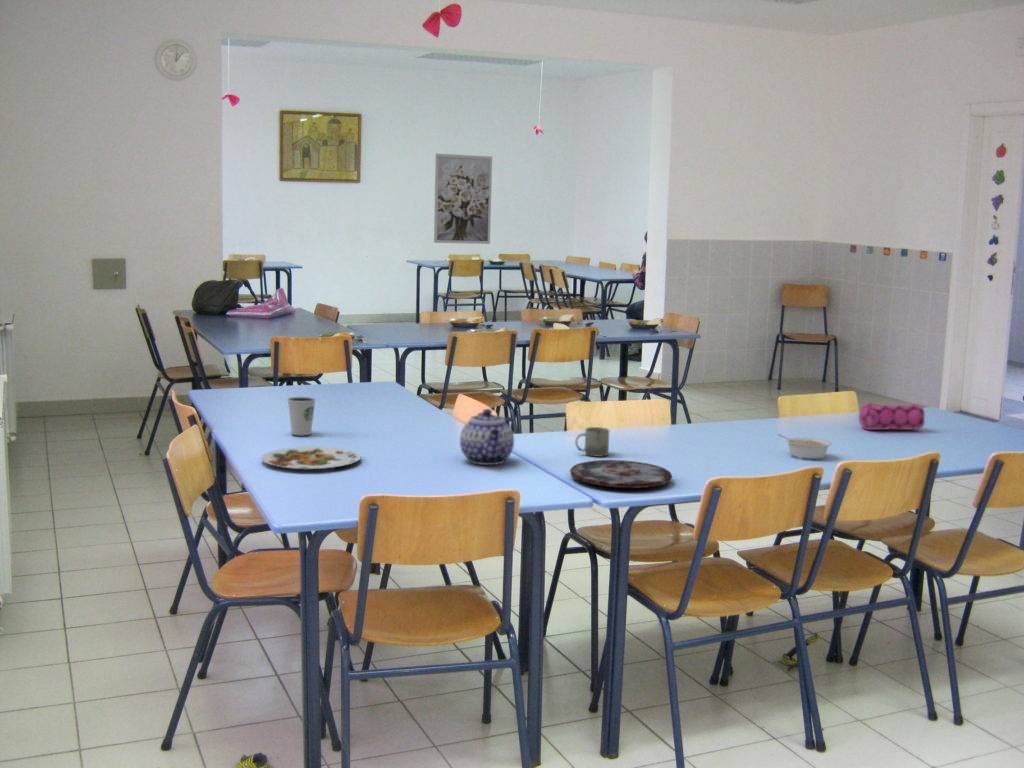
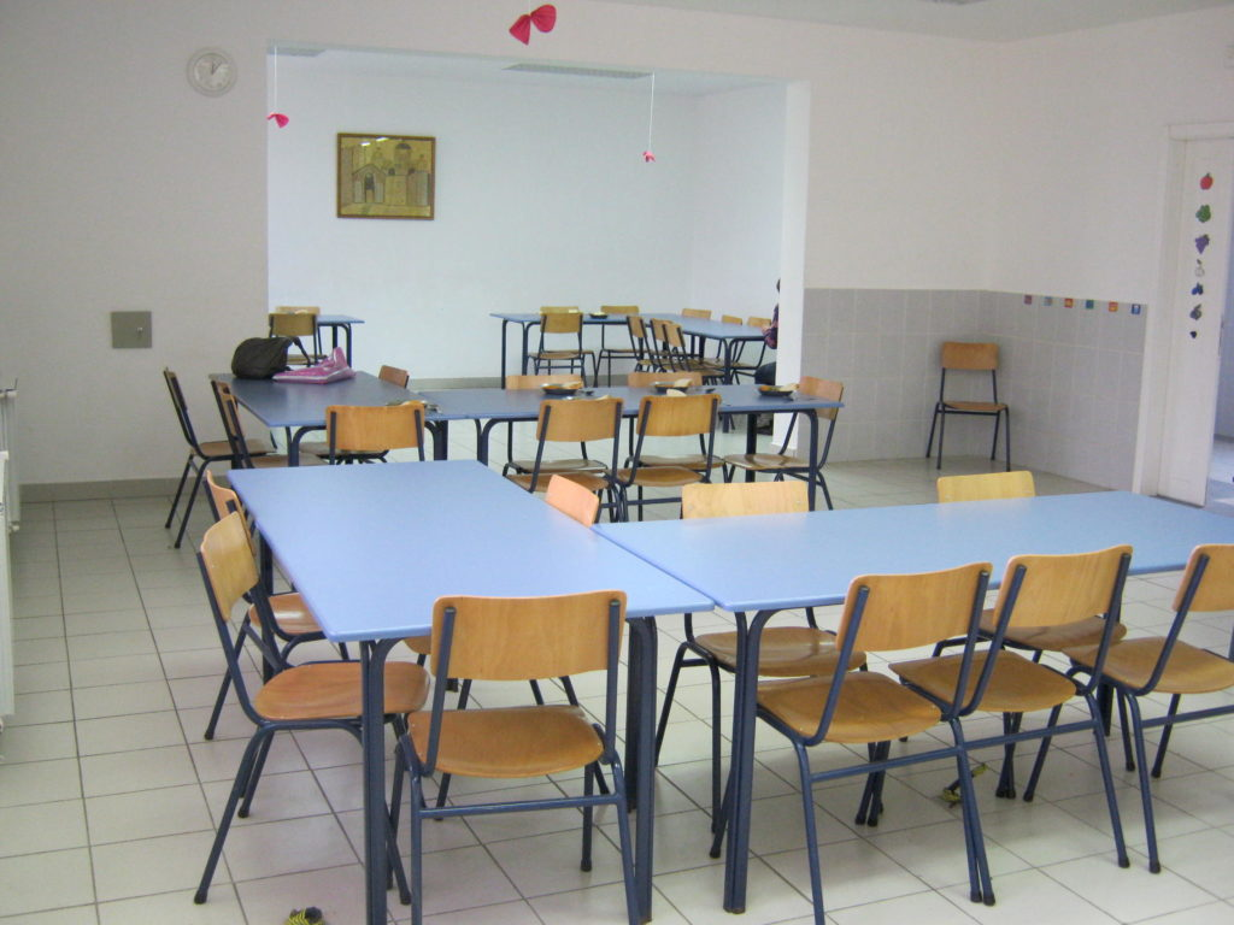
- plate [569,459,673,489]
- dixie cup [286,396,317,436]
- cup [574,426,610,458]
- plate [260,446,362,471]
- pencil case [858,400,926,431]
- wall art [433,152,493,245]
- teapot [459,408,515,466]
- legume [777,433,833,461]
